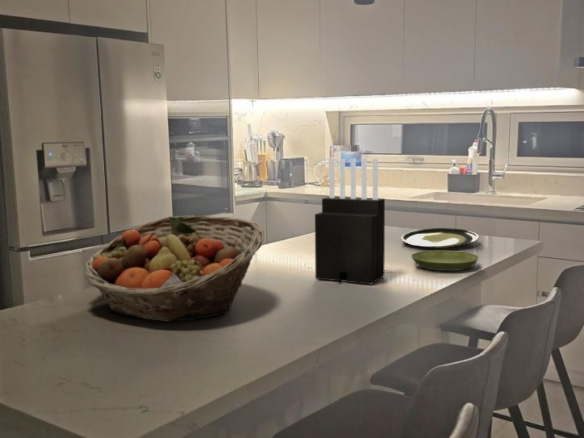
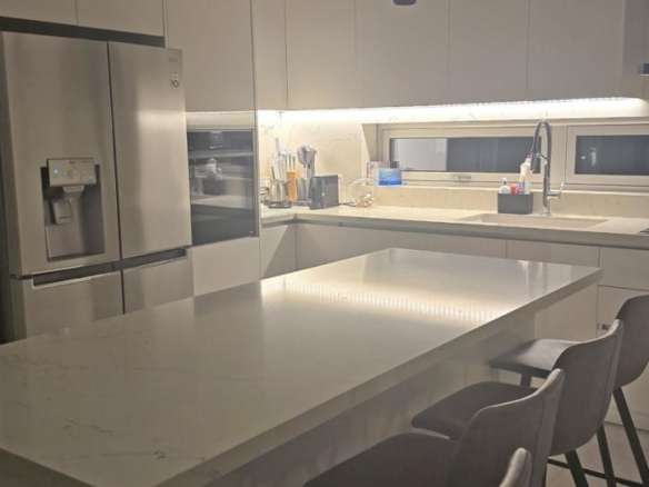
- plate [400,227,480,249]
- knife block [314,157,386,286]
- saucer [410,249,480,272]
- fruit basket [84,215,265,323]
